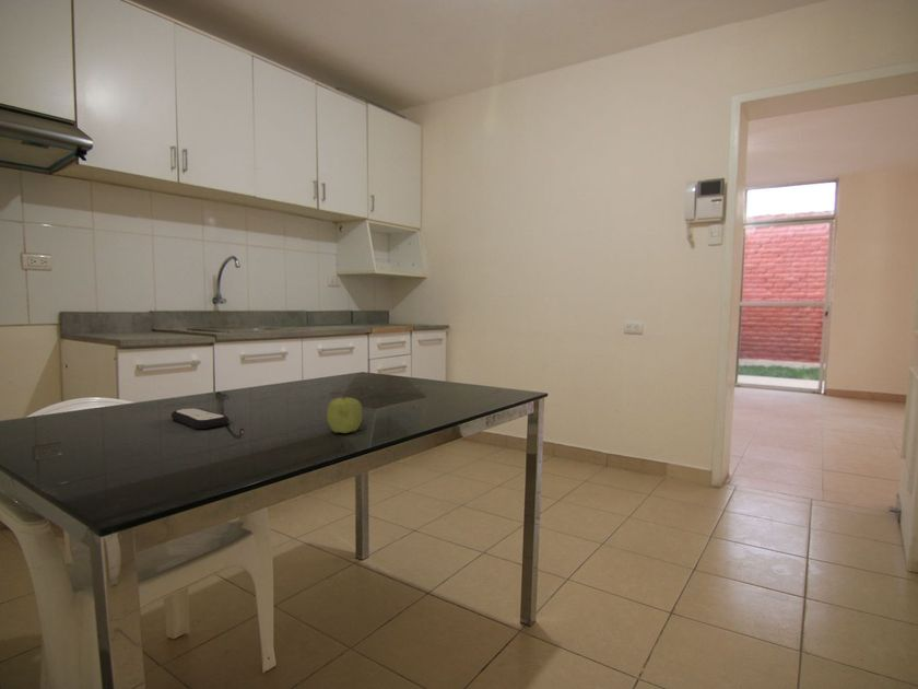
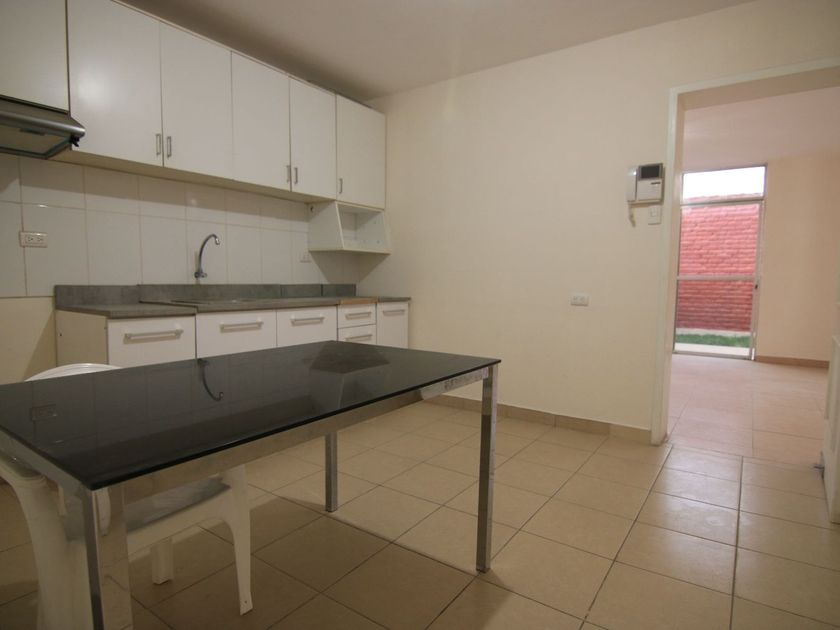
- remote control [170,407,229,430]
- fruit [326,393,364,434]
